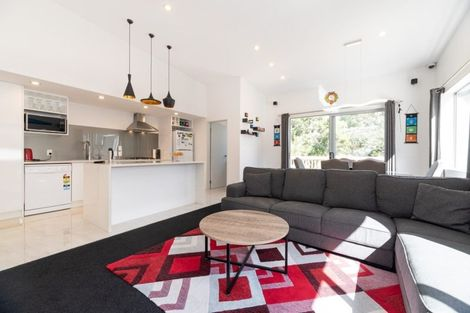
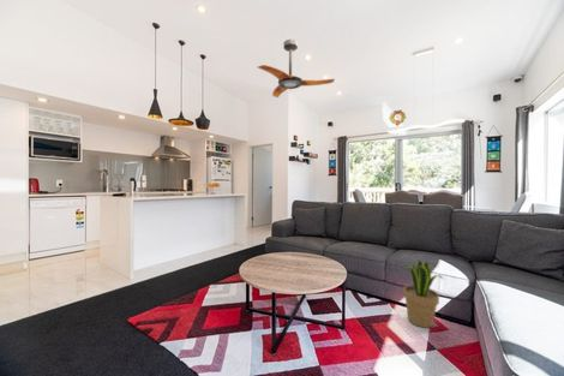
+ ceiling fan [257,38,336,99]
+ potted plant [402,259,444,329]
